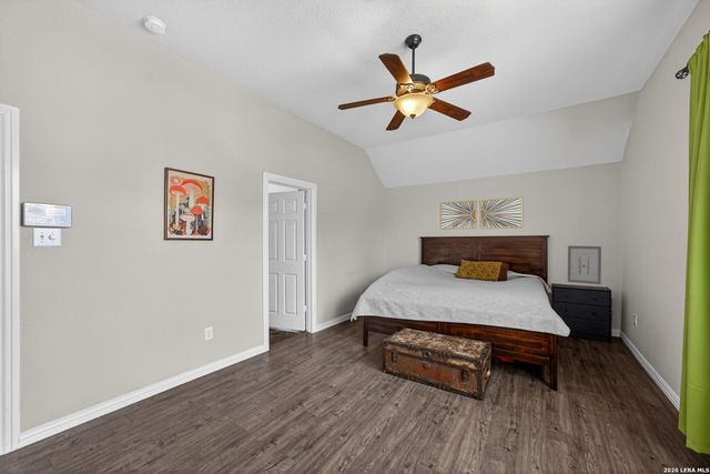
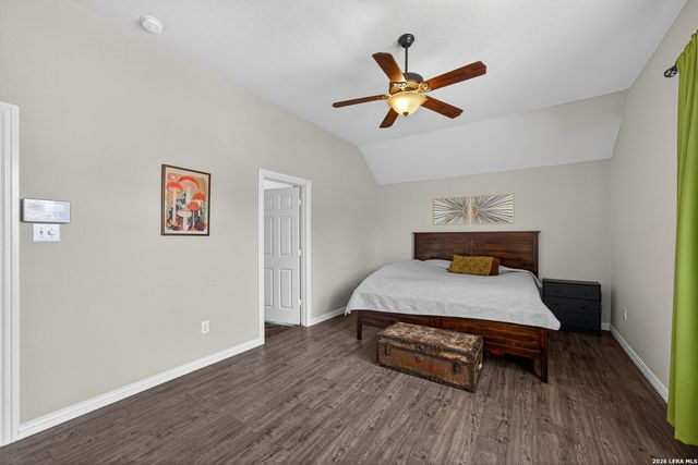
- wall art [567,244,602,285]
